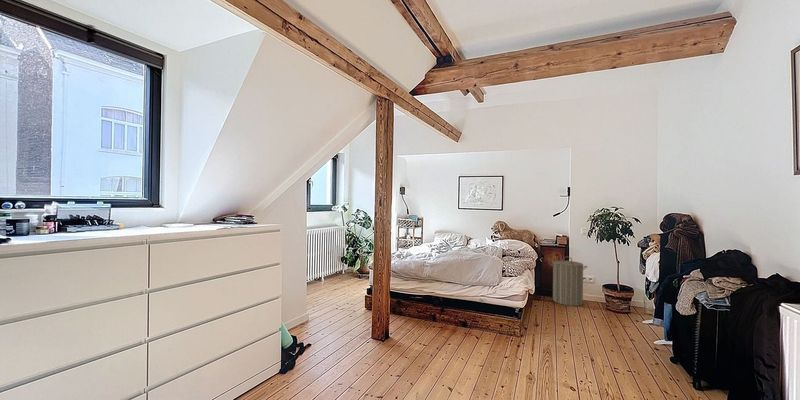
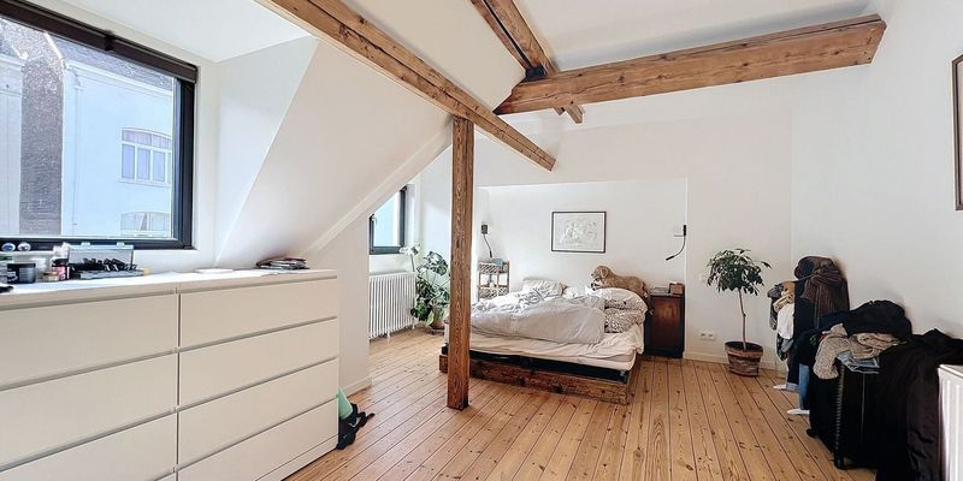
- laundry hamper [549,256,588,307]
